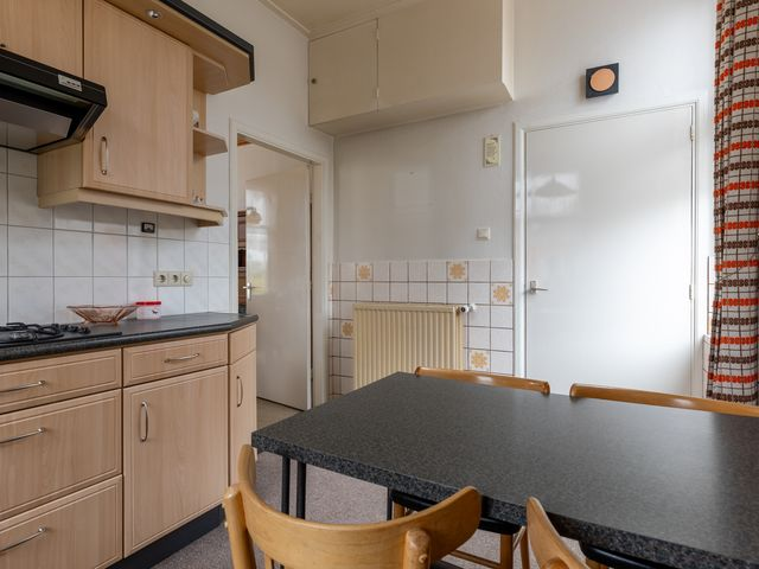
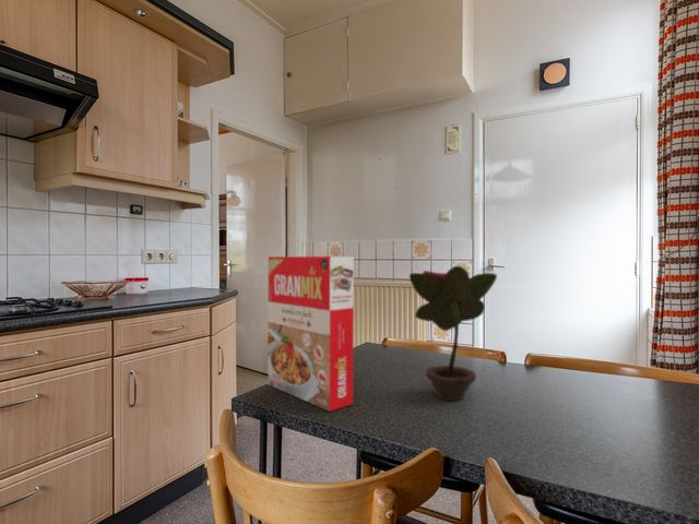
+ cereal box [266,255,355,413]
+ potted flower [408,265,498,402]
